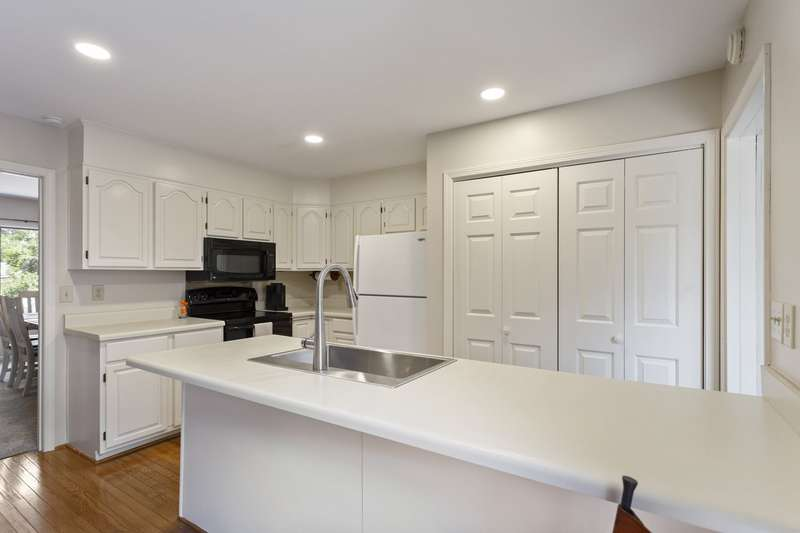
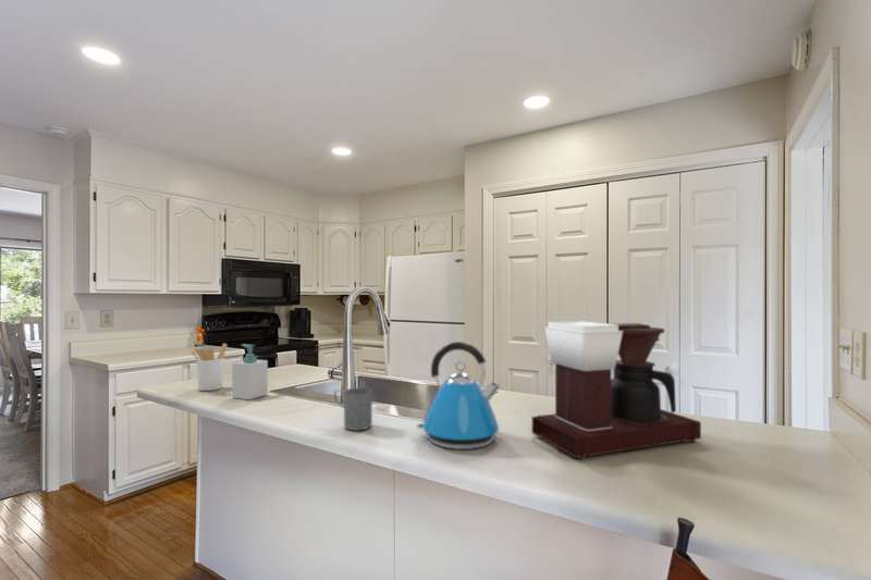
+ soap bottle [231,343,269,400]
+ kettle [415,341,501,451]
+ mug [333,386,373,432]
+ utensil holder [189,342,229,392]
+ coffee maker [530,320,702,461]
